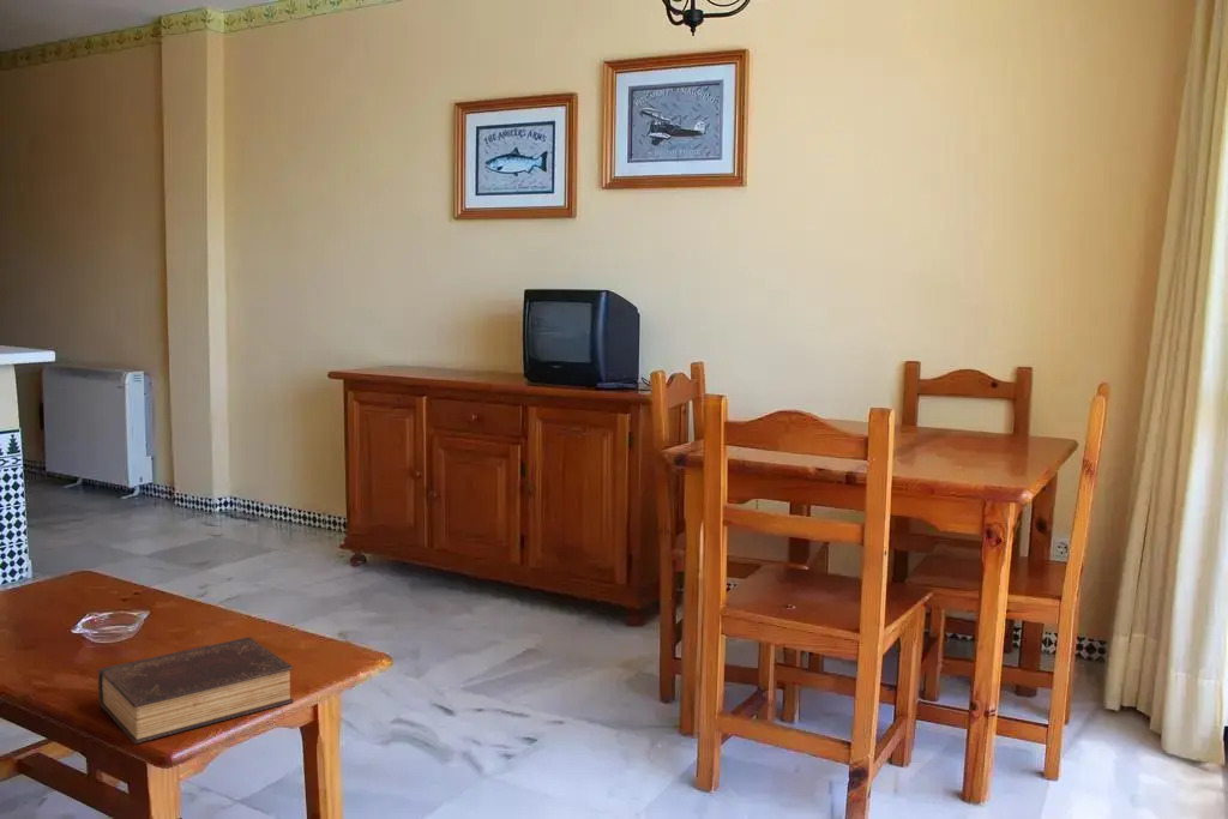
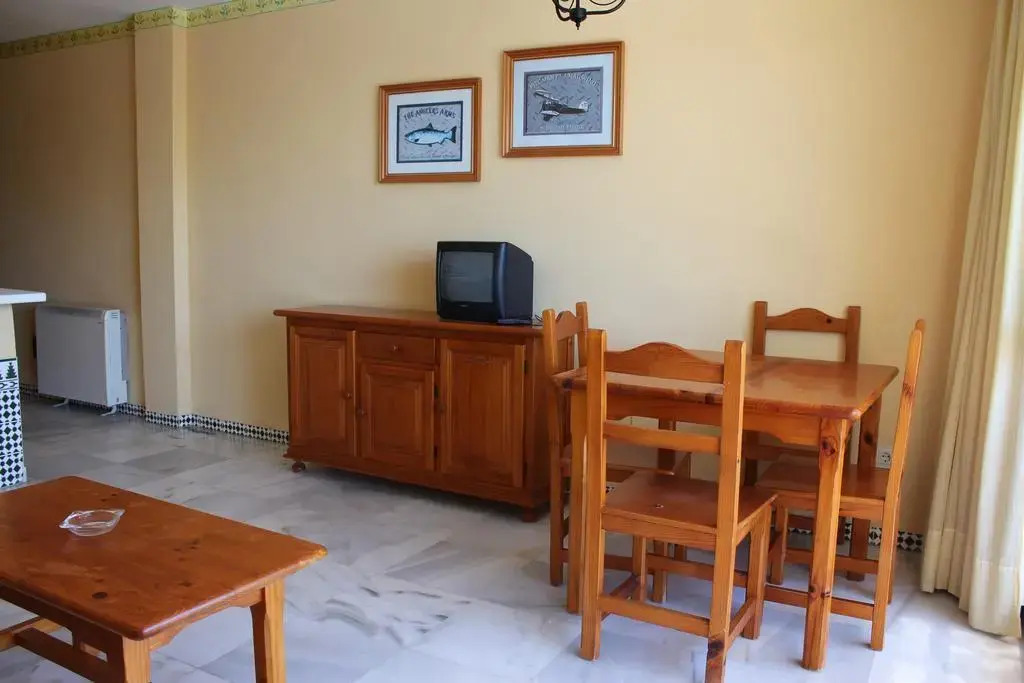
- book [97,636,295,745]
